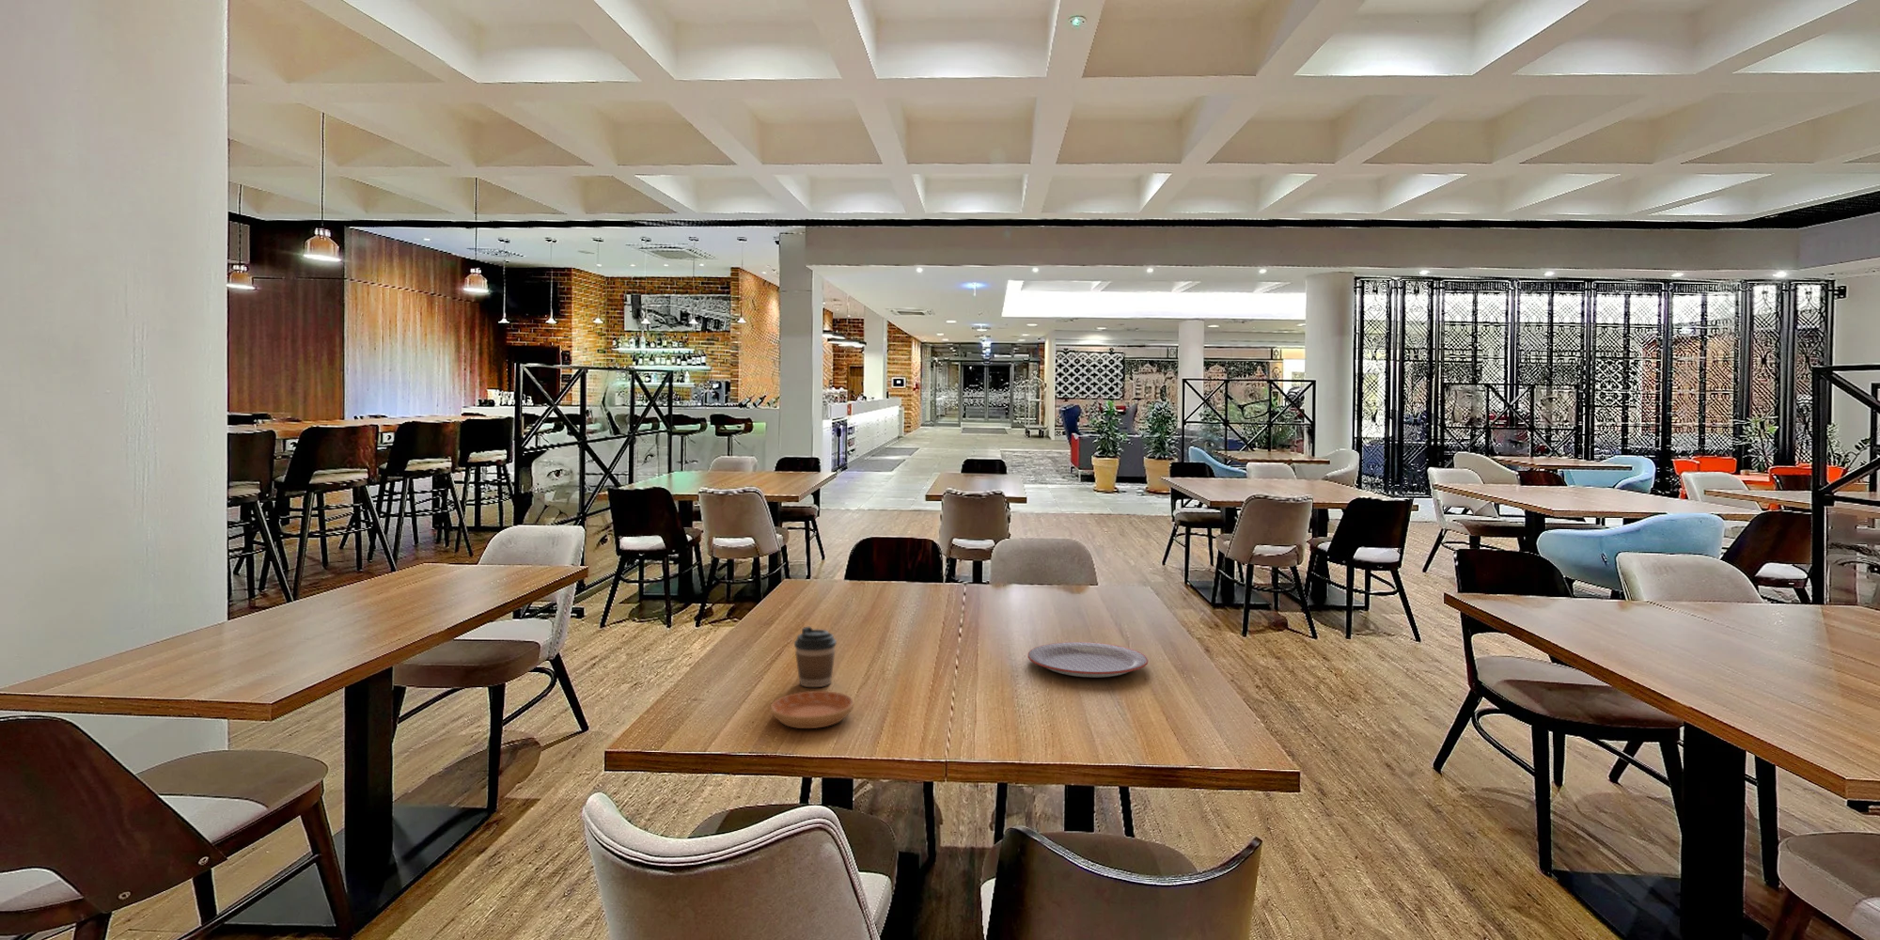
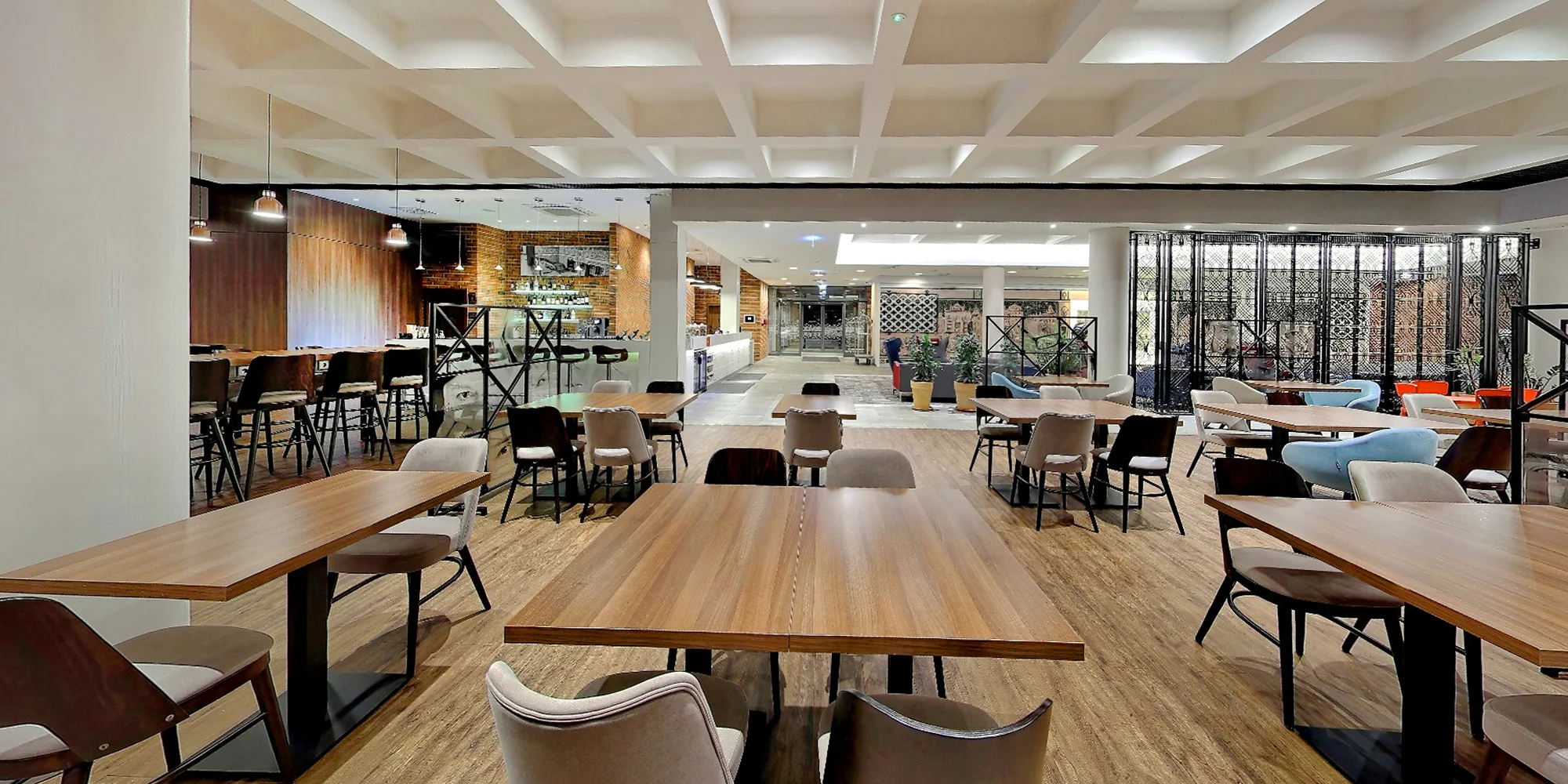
- coffee cup [794,625,838,688]
- plate [1026,641,1149,679]
- saucer [770,689,855,729]
